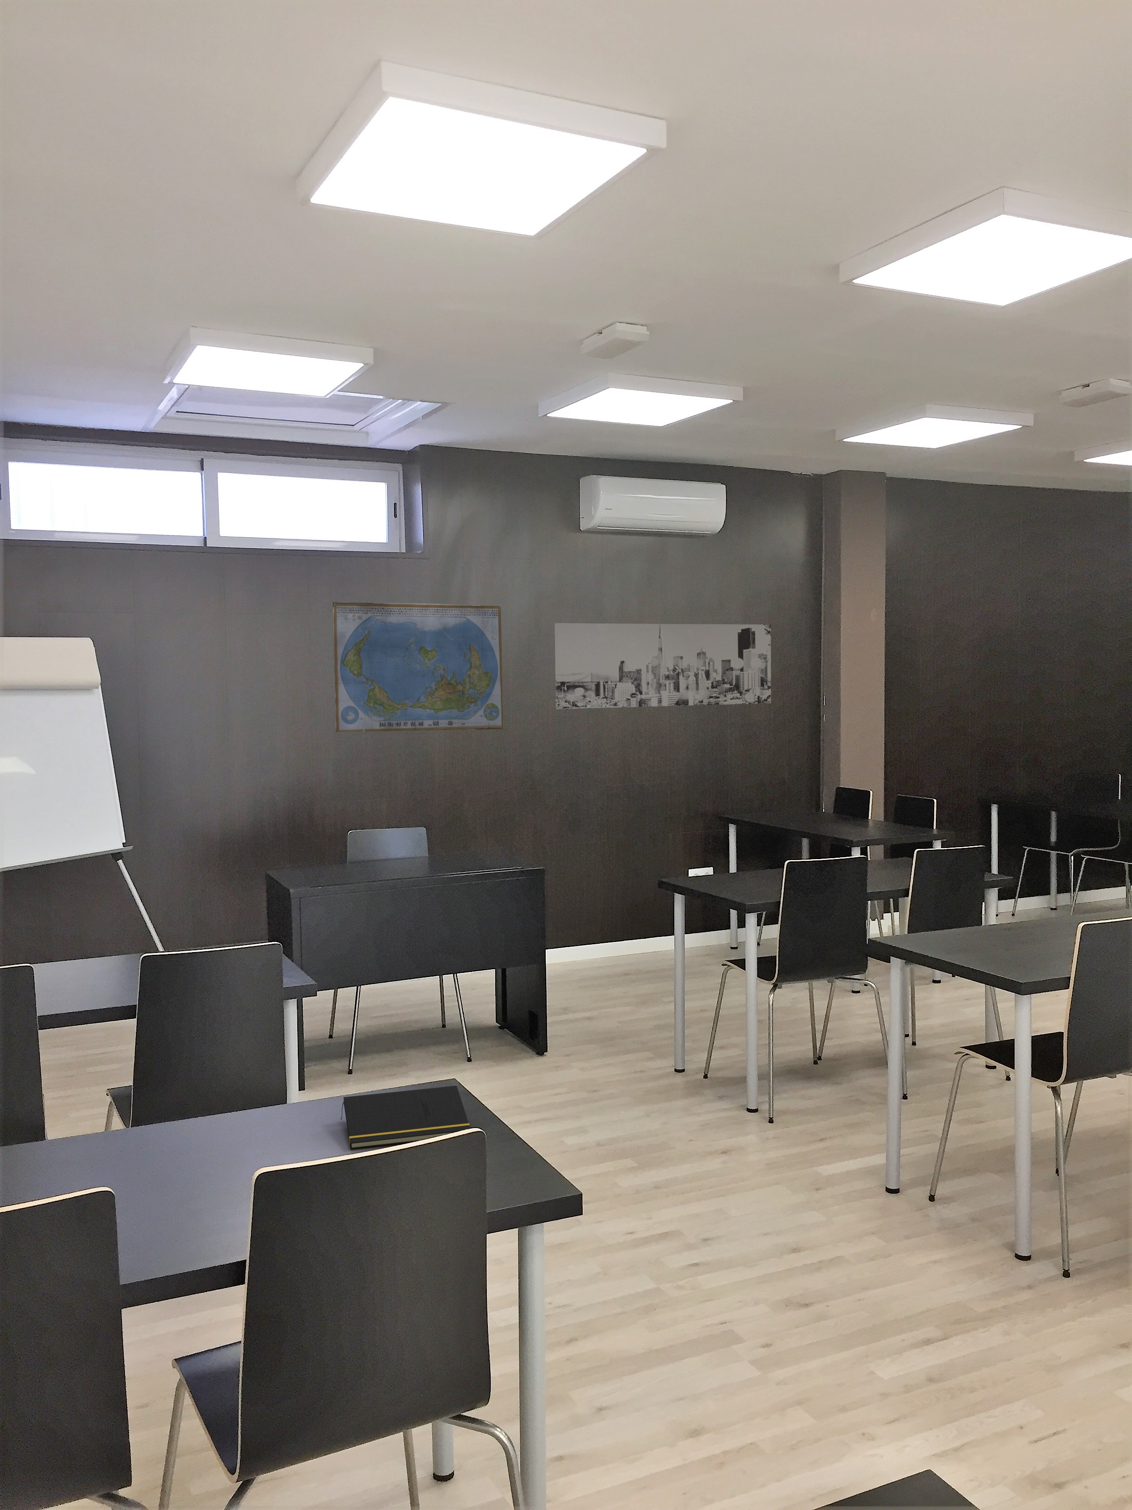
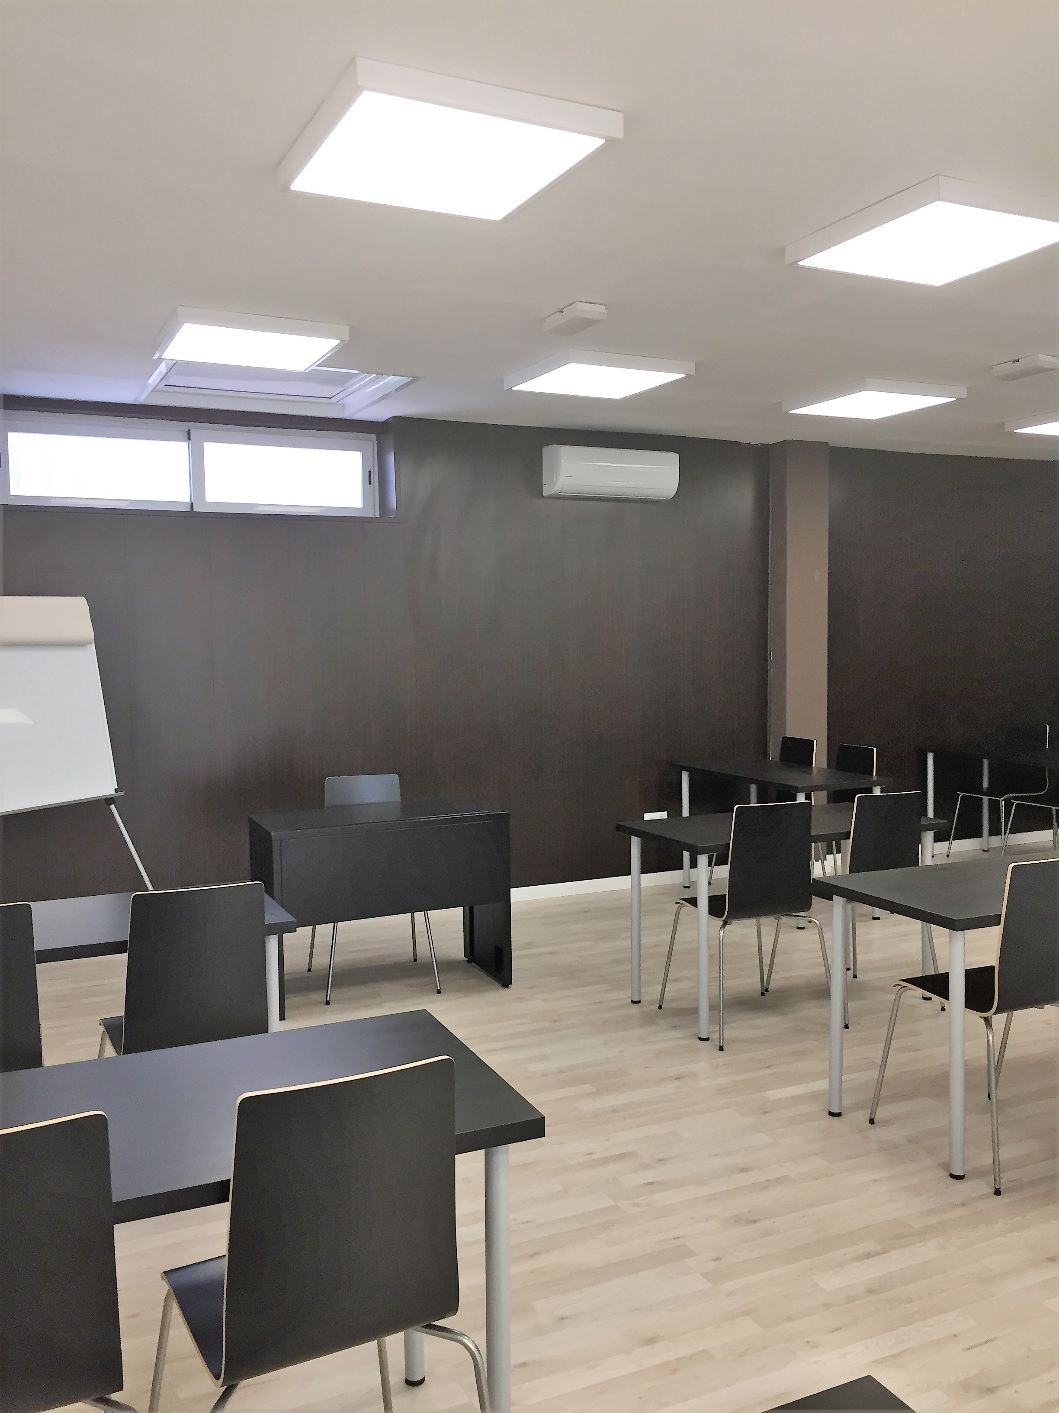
- wall art [554,623,772,710]
- notepad [340,1086,471,1150]
- world map [332,602,504,732]
